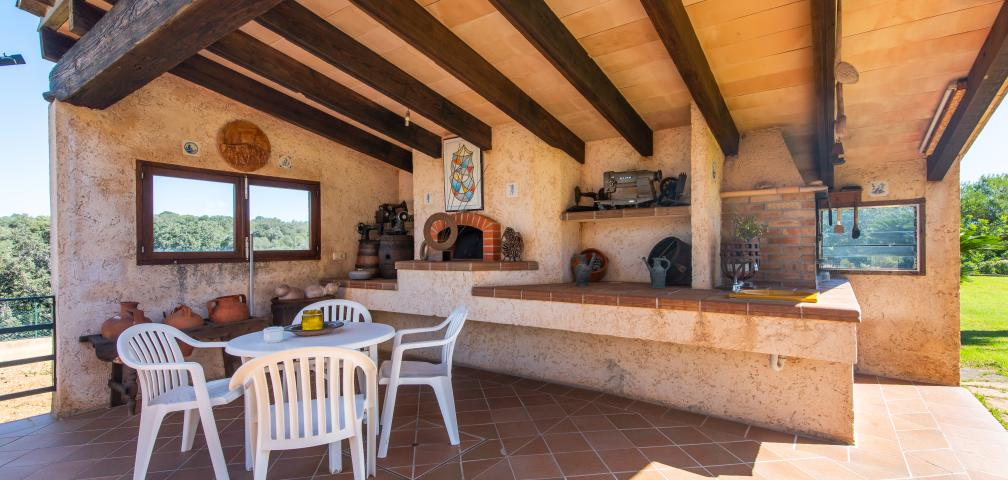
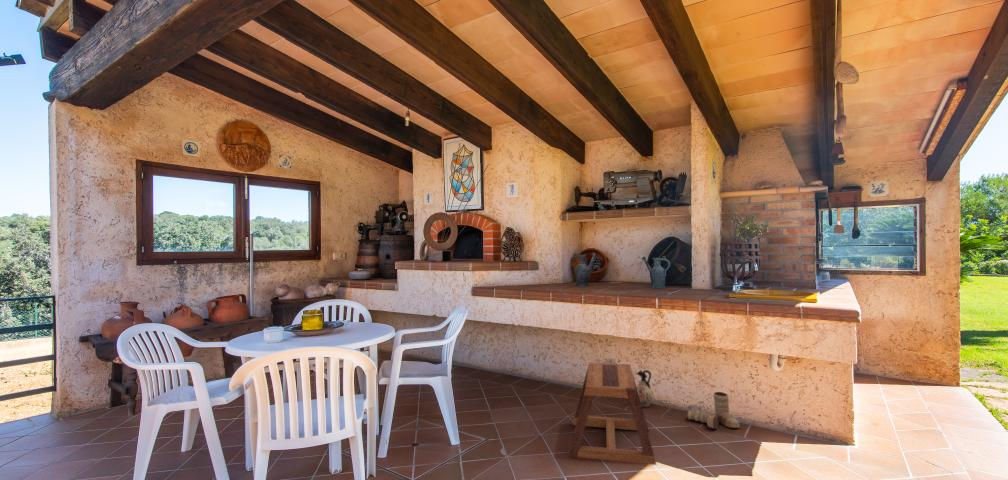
+ boots [687,391,741,430]
+ ceramic jug [635,369,655,408]
+ stool [567,362,658,466]
